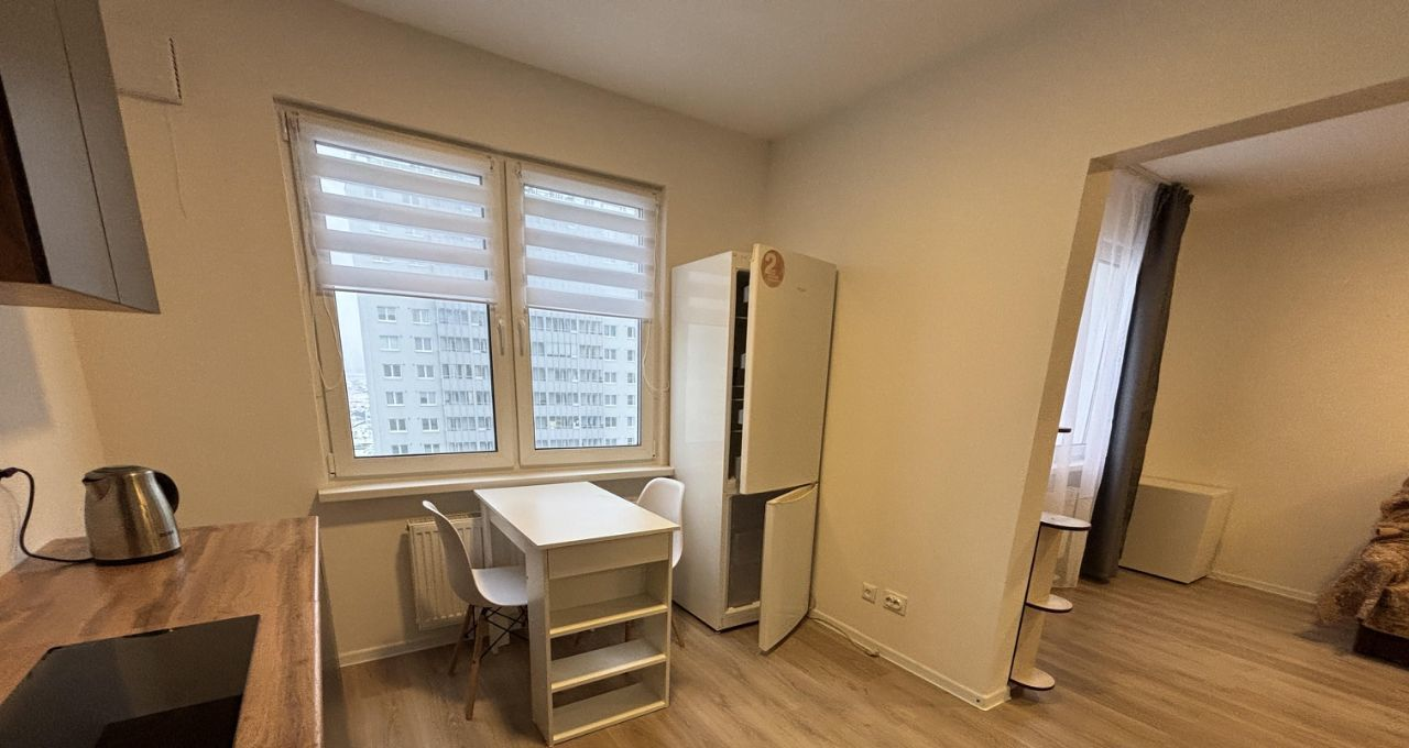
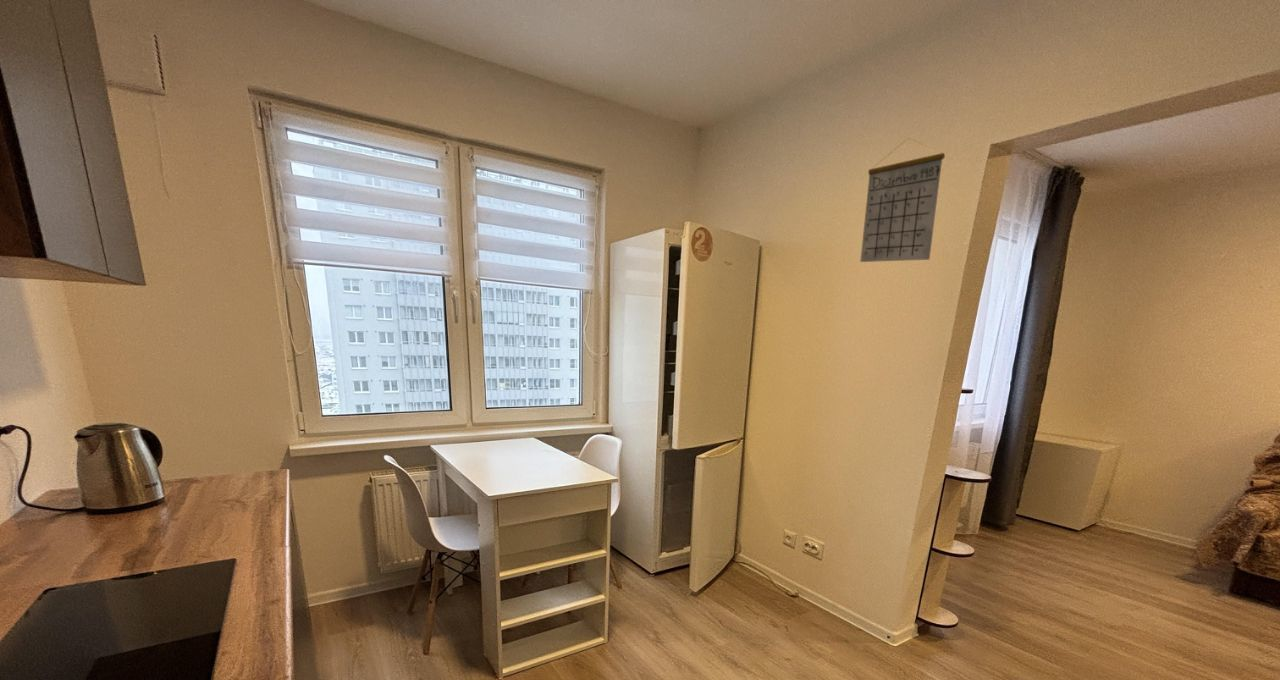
+ calendar [859,138,946,263]
